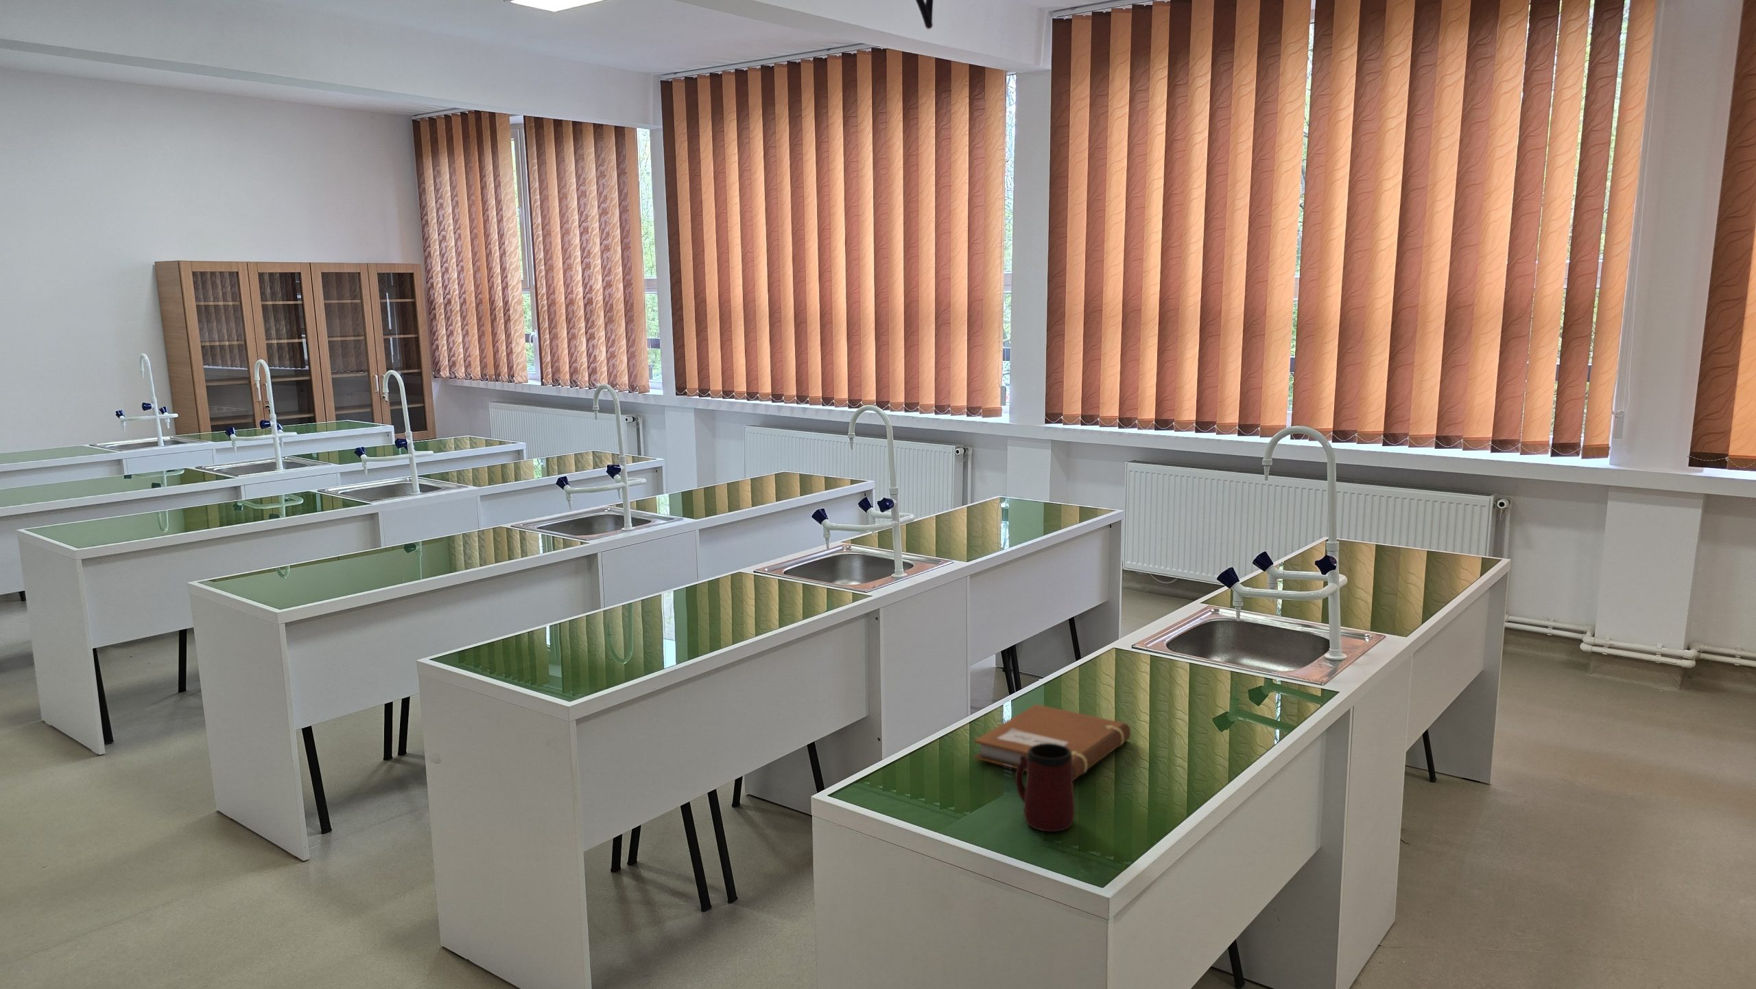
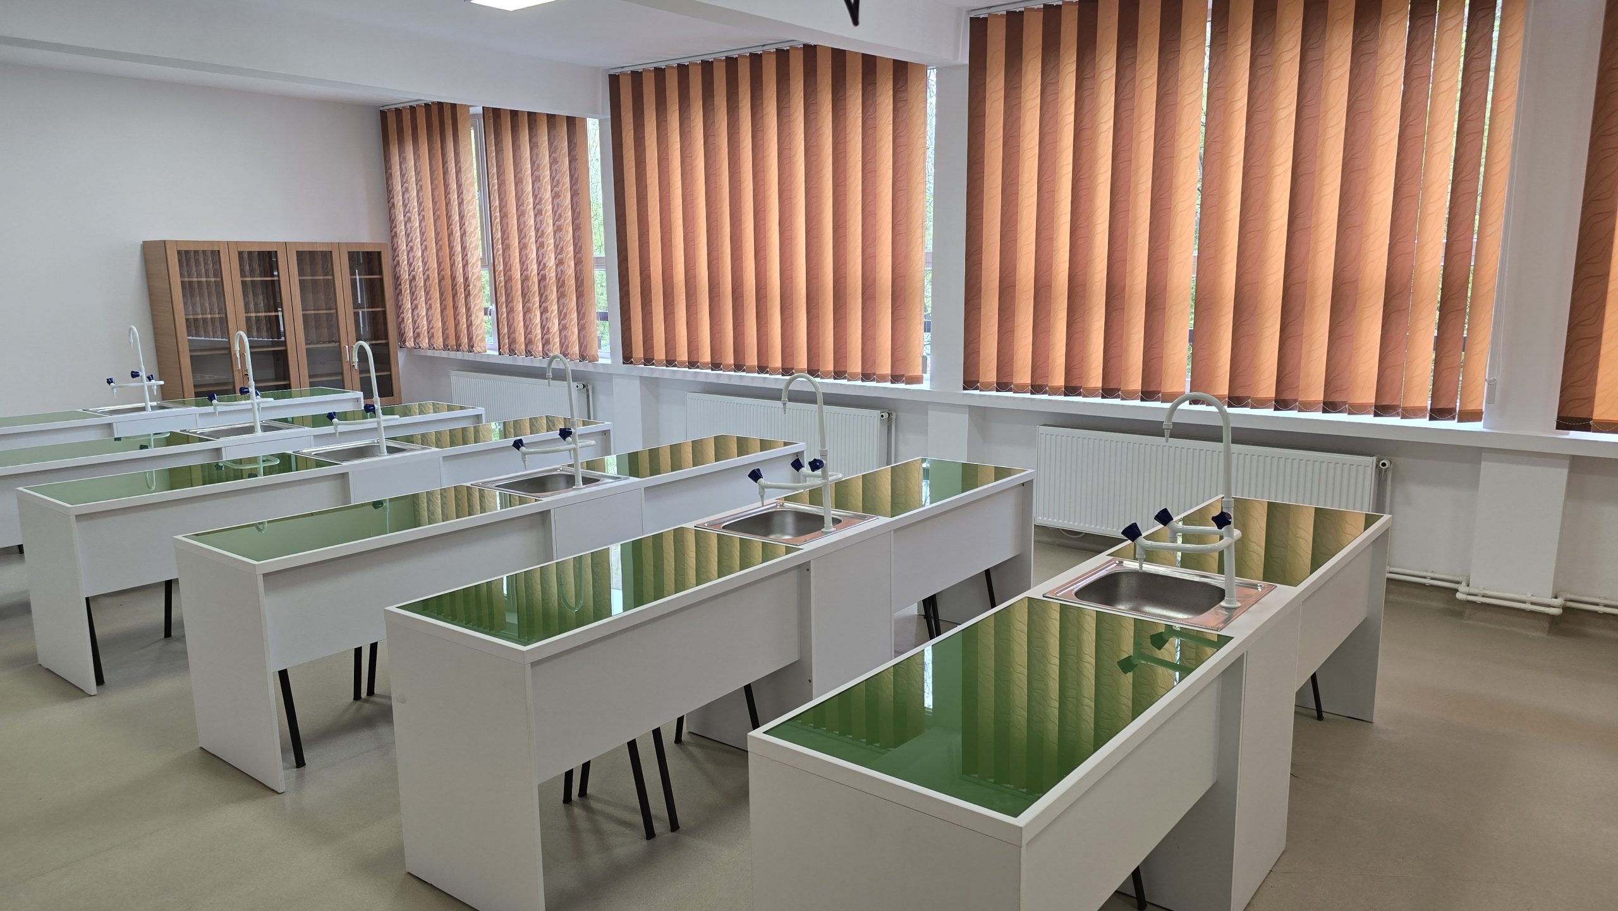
- notebook [974,703,1131,782]
- mug [1014,743,1076,832]
